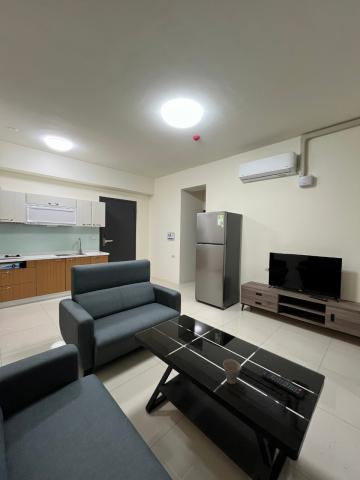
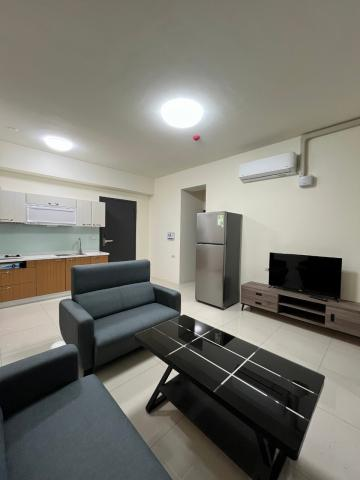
- remote control [260,371,305,399]
- cup [222,358,242,385]
